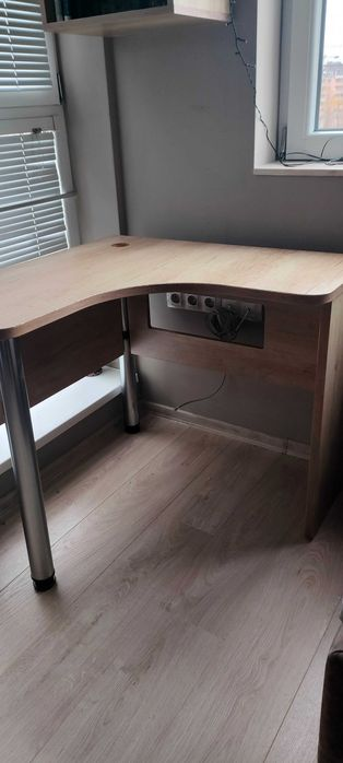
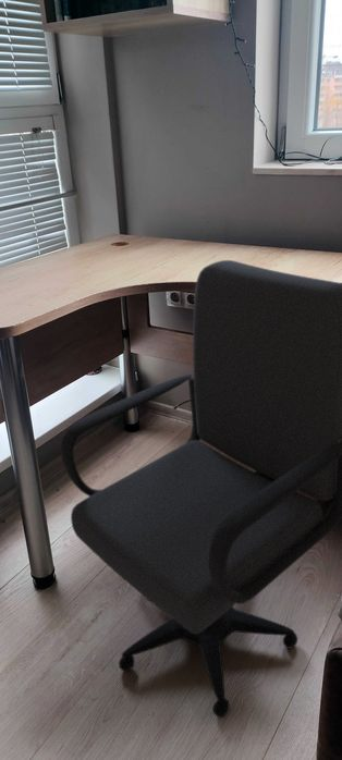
+ office chair [60,259,342,719]
